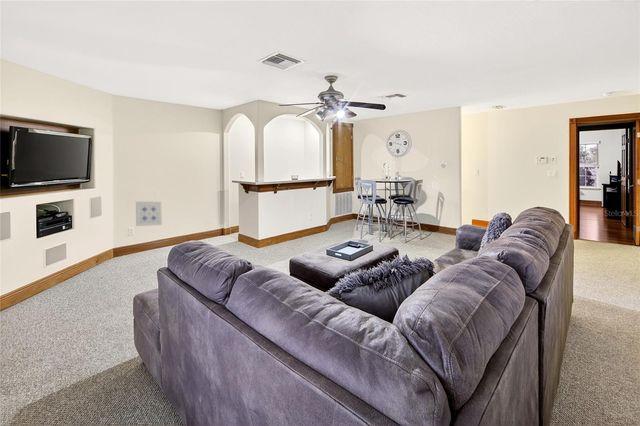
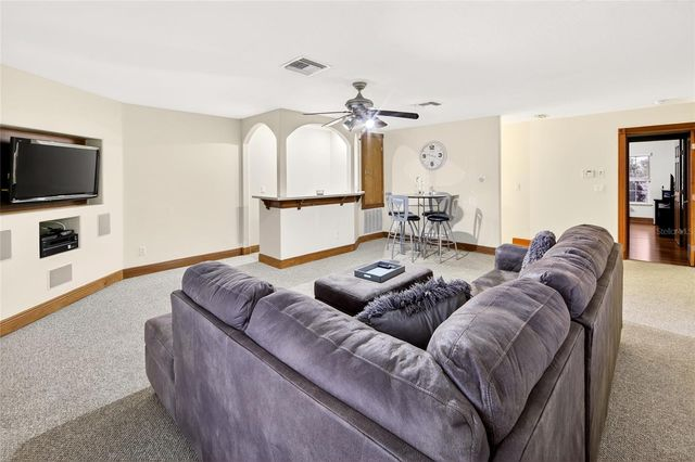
- wall art [135,200,163,227]
